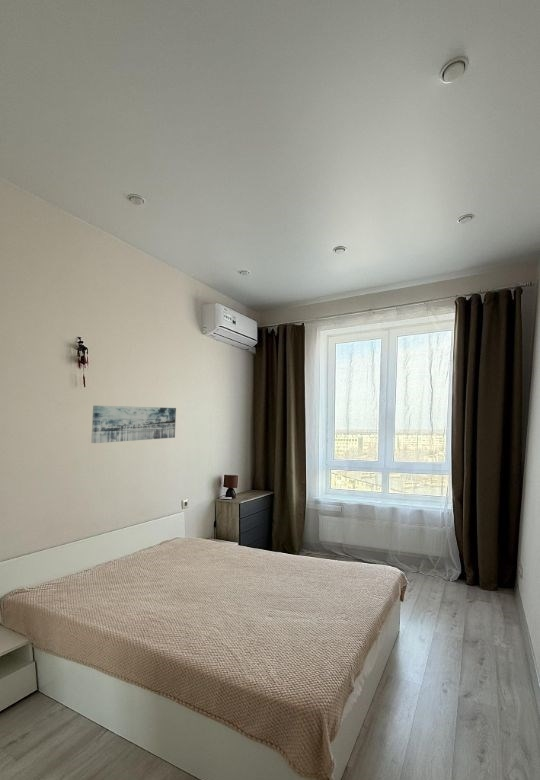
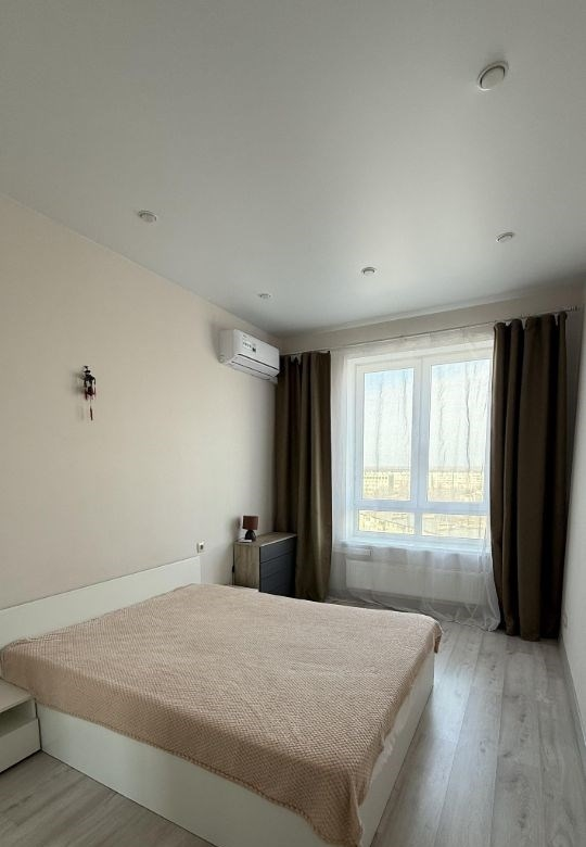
- wall art [90,405,177,444]
